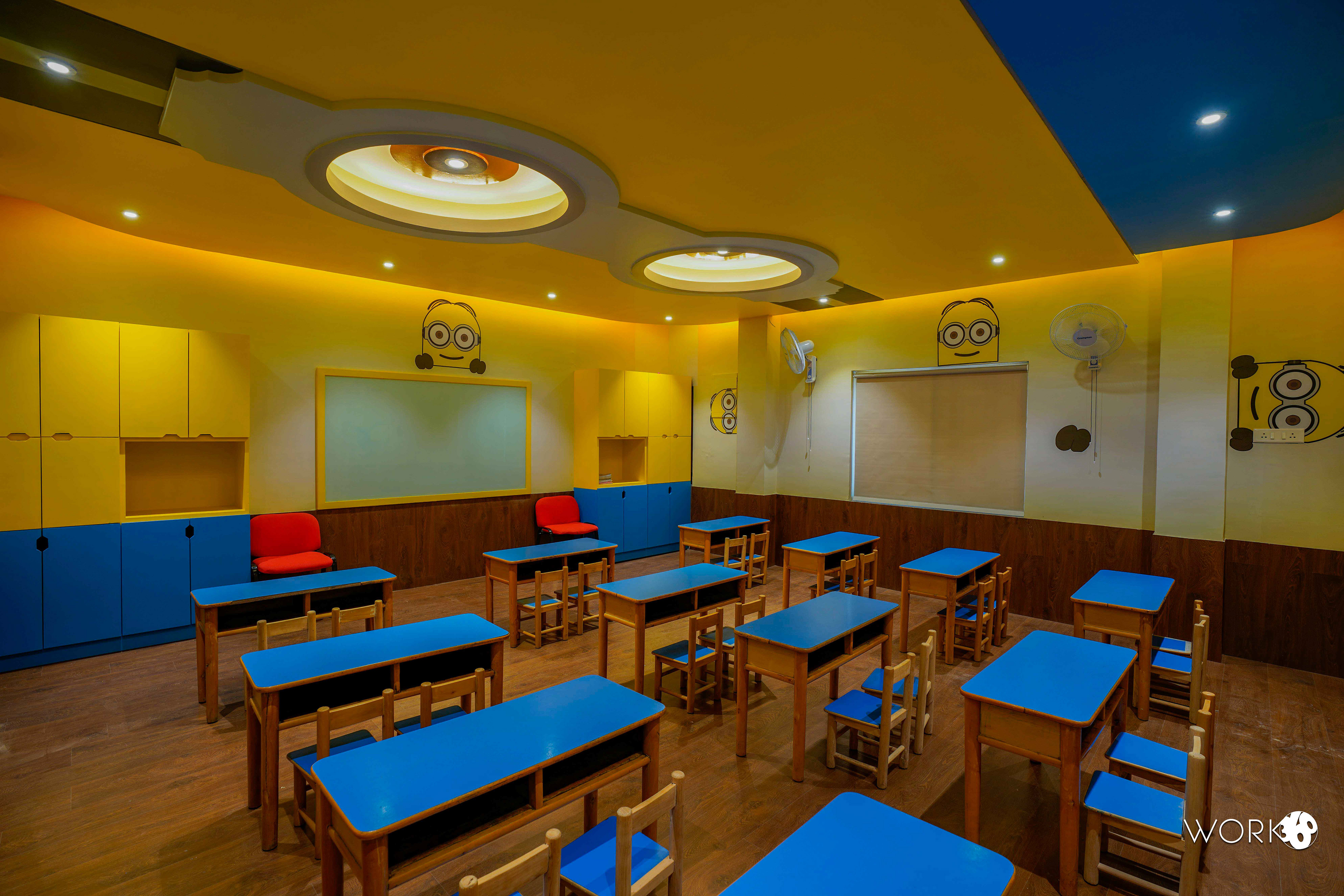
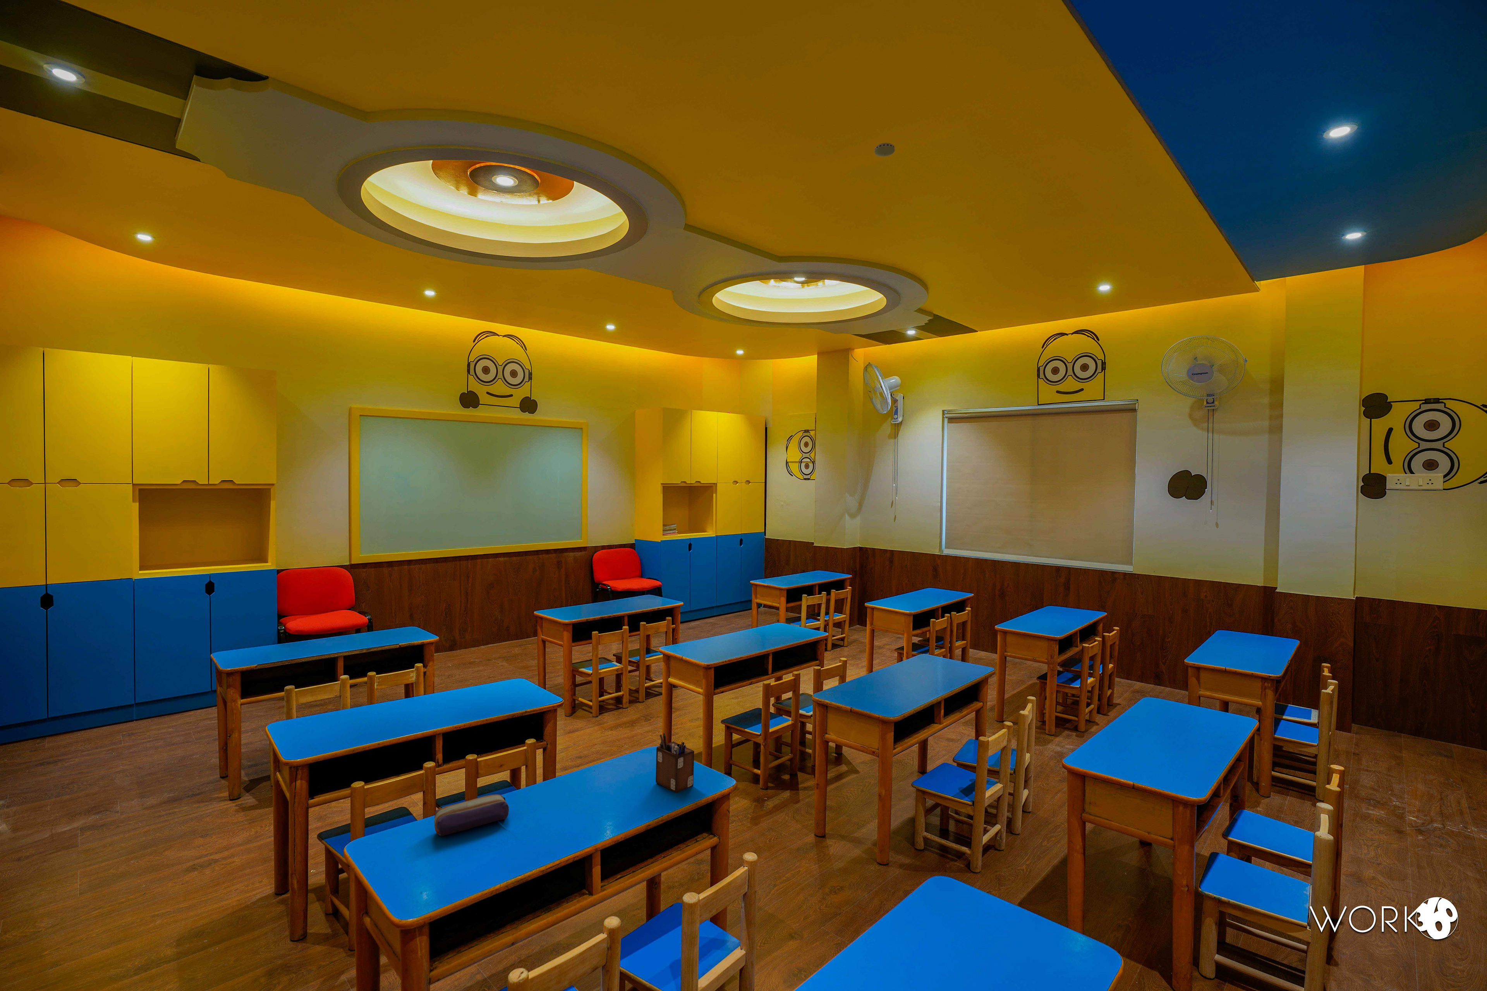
+ smoke detector [874,143,895,157]
+ pencil case [434,794,509,836]
+ desk organizer [655,732,695,793]
